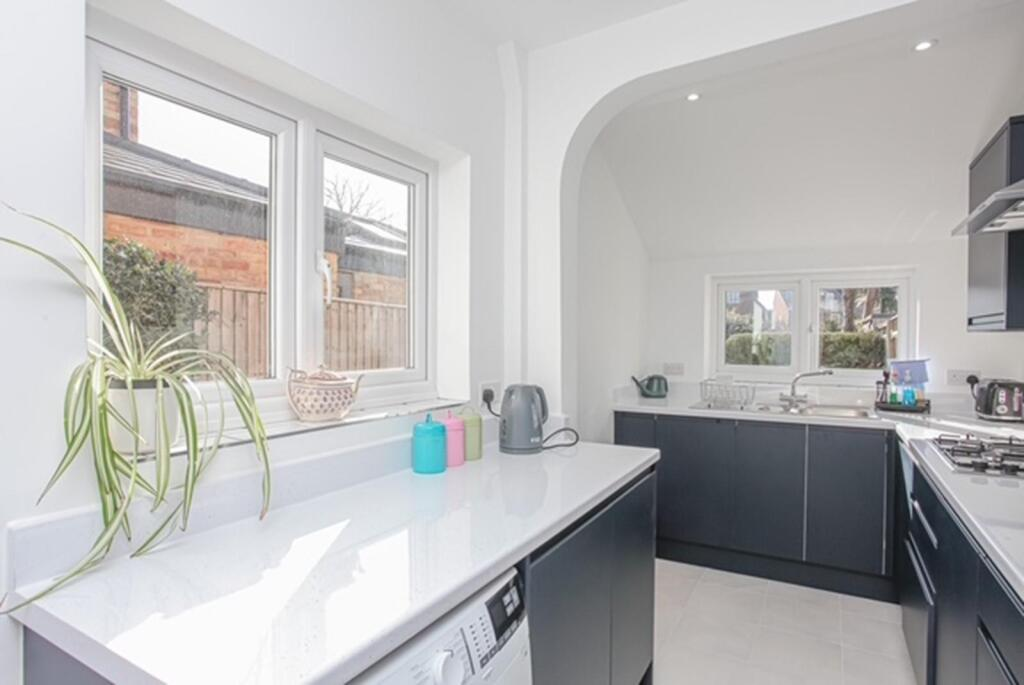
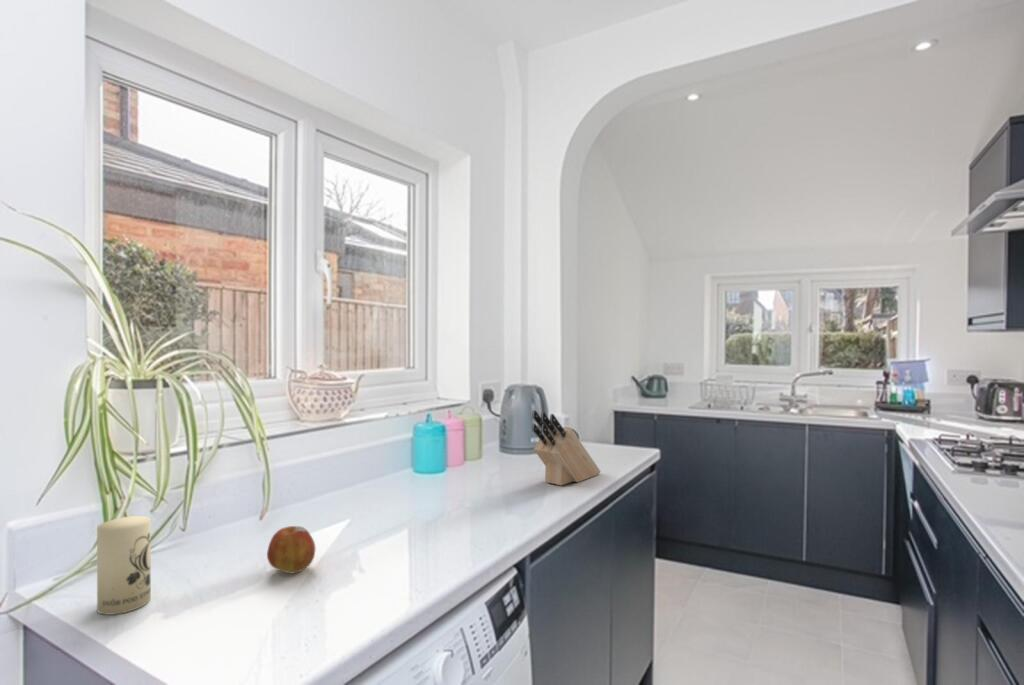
+ knife block [531,409,602,487]
+ apple [266,525,317,575]
+ candle [96,515,152,616]
